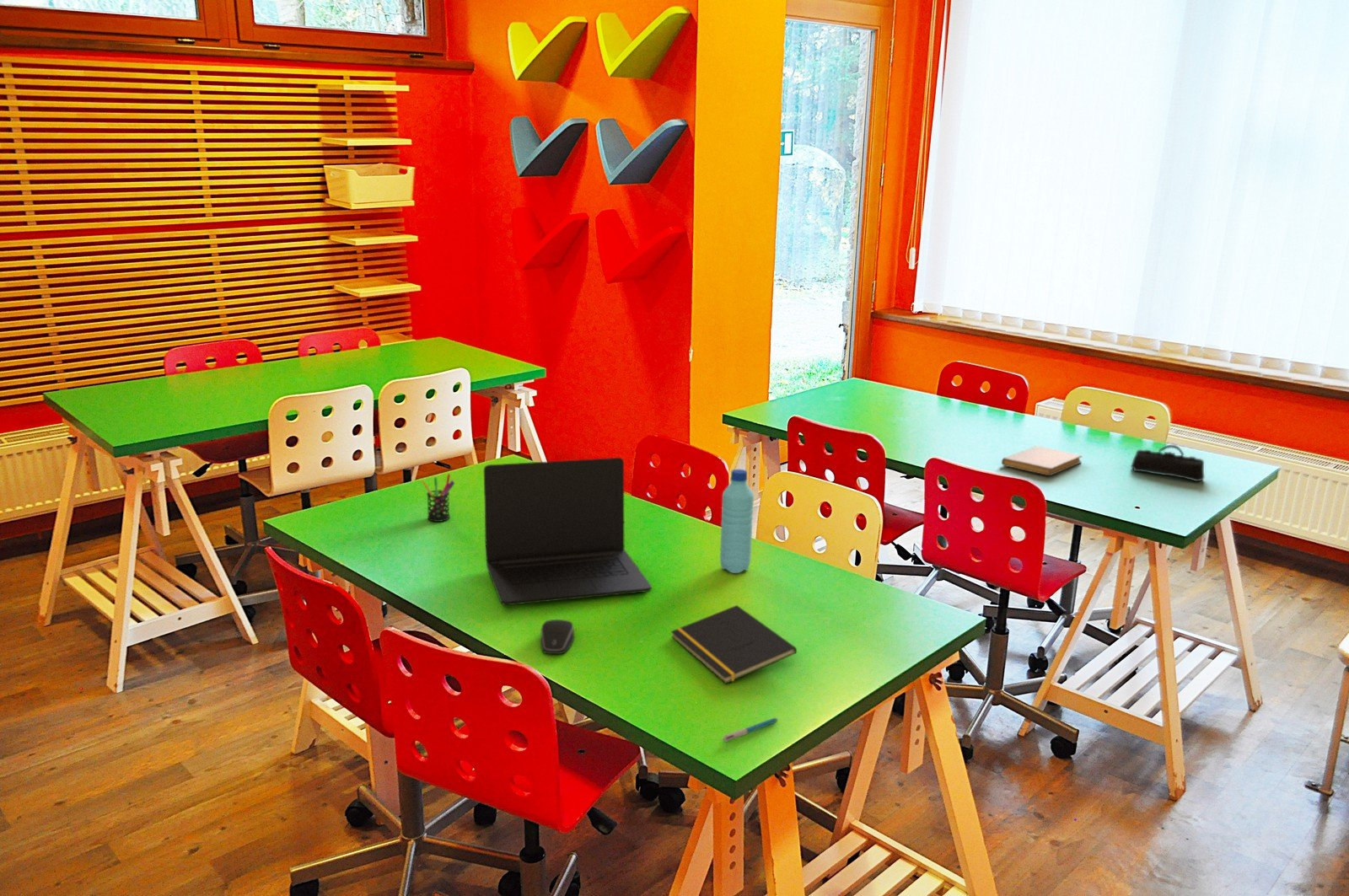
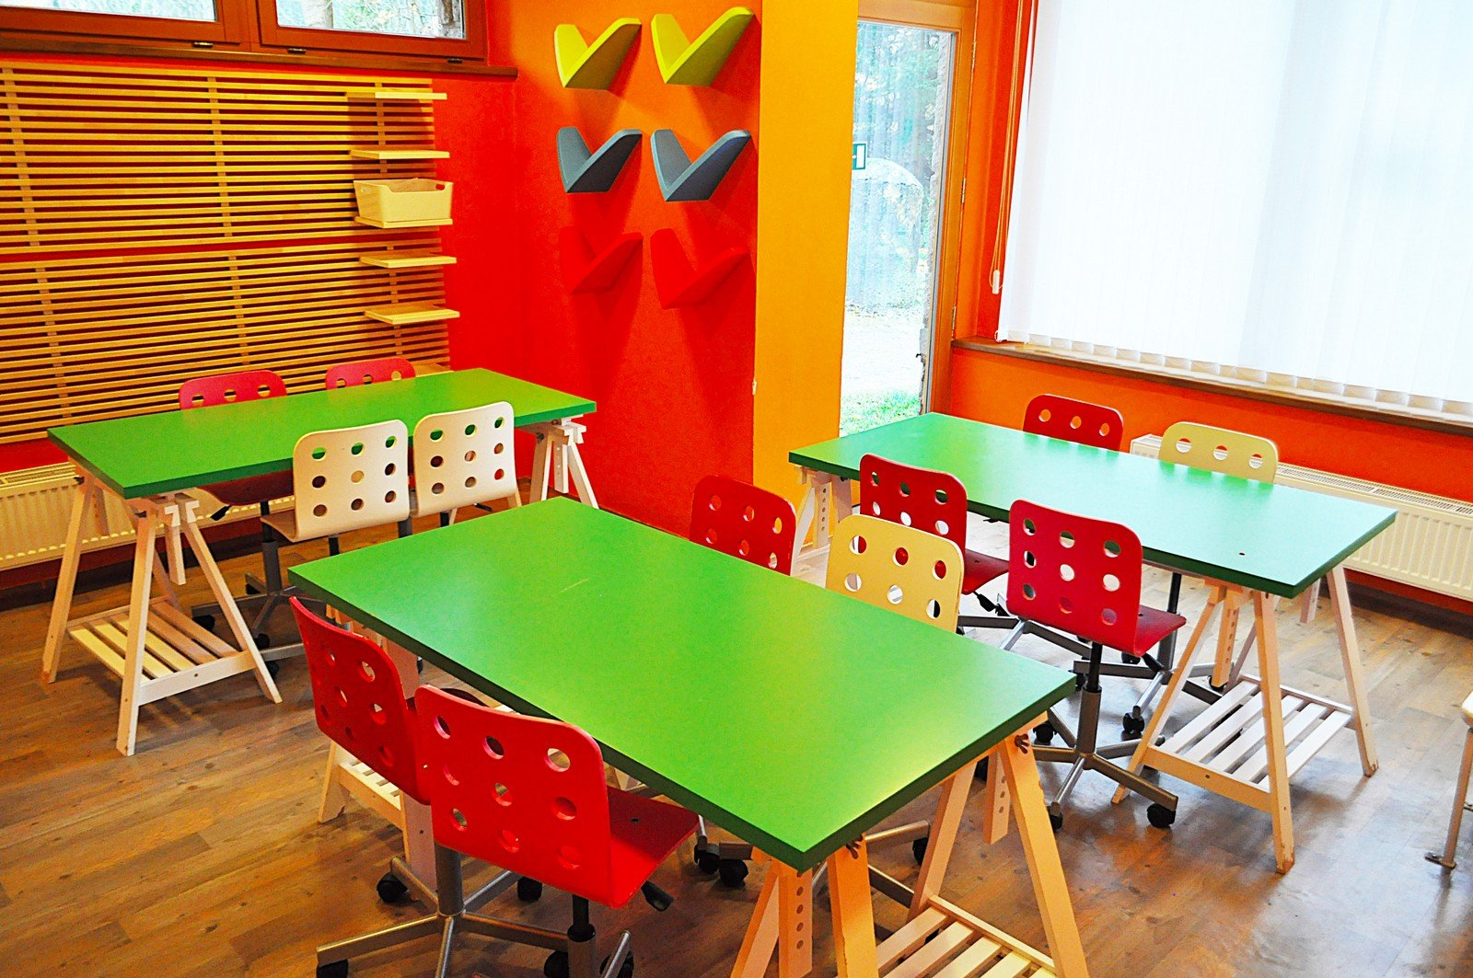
- water bottle [719,469,755,574]
- pen holder [421,473,455,523]
- computer mouse [540,619,575,655]
- pencil case [1130,444,1205,482]
- pen [721,717,779,743]
- notepad [670,604,798,684]
- laptop [483,457,653,606]
- notebook [1001,445,1083,476]
